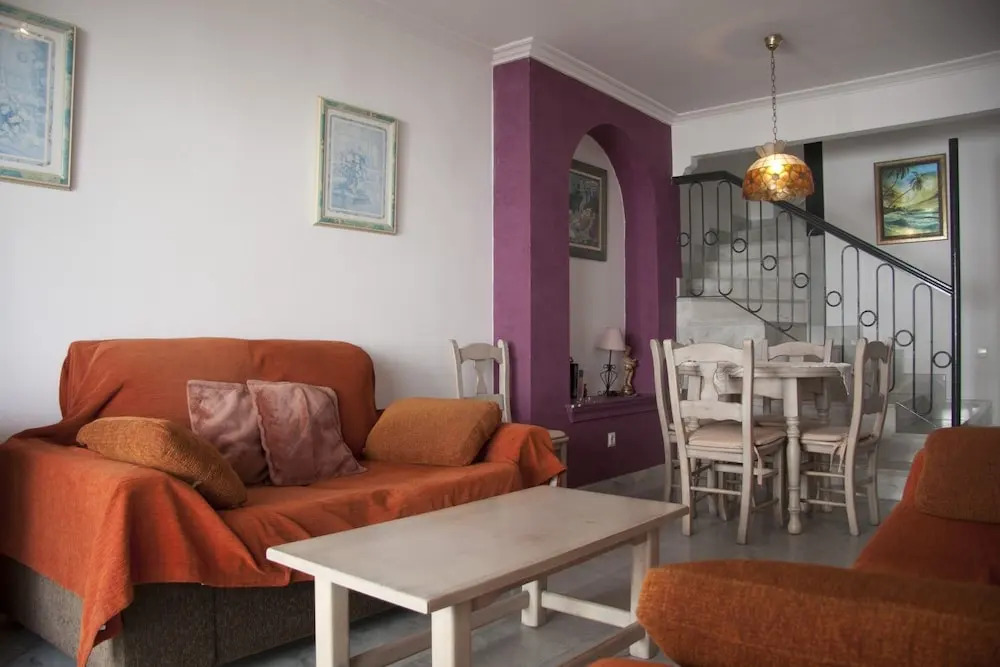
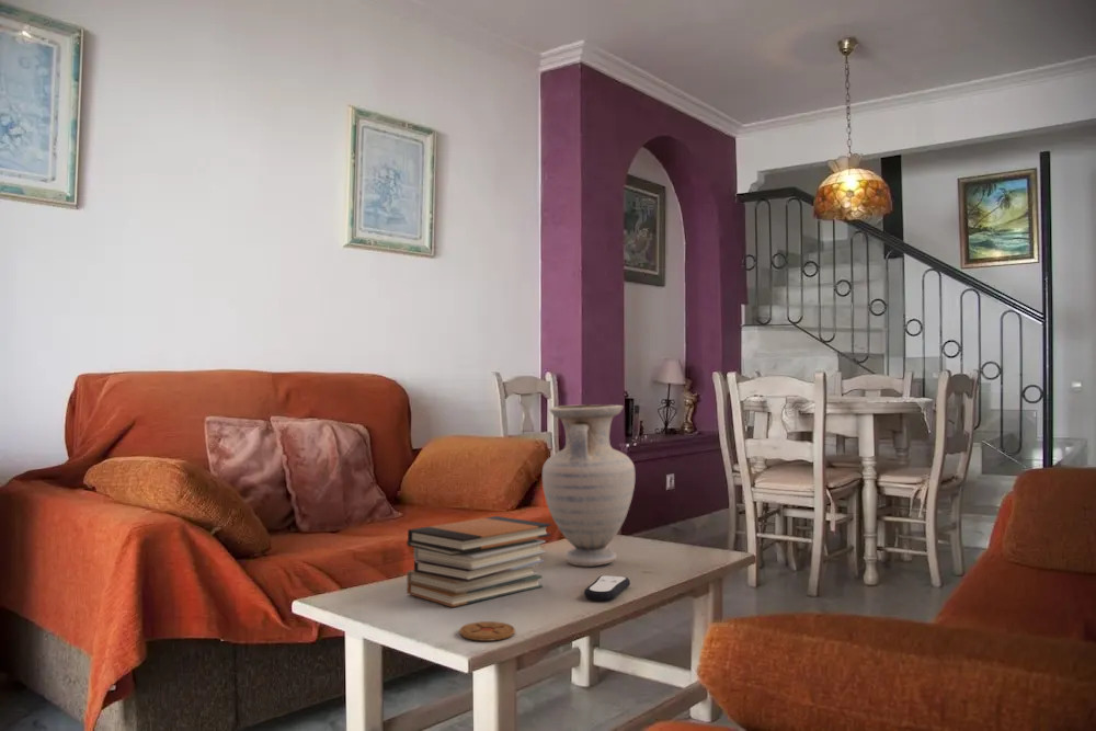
+ vase [541,403,636,568]
+ book stack [406,515,552,608]
+ coaster [458,620,516,642]
+ remote control [583,574,631,602]
